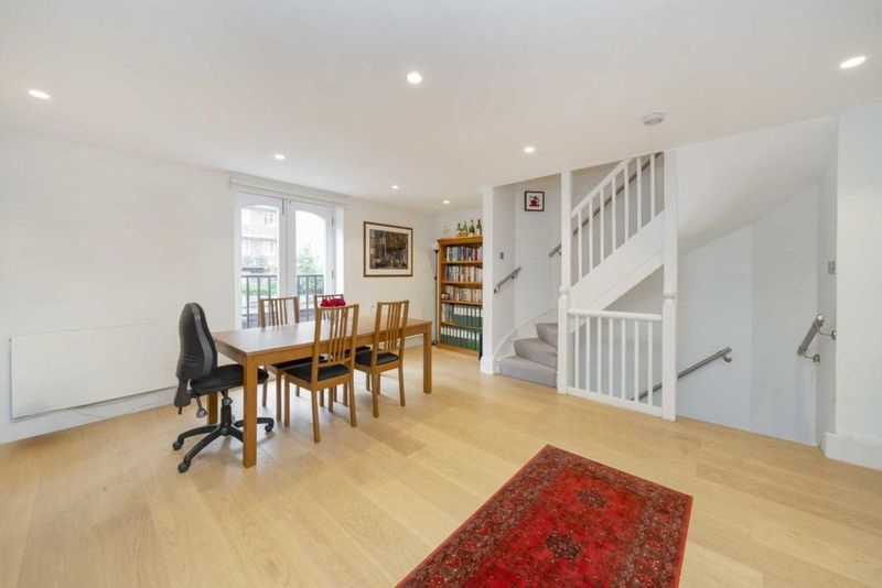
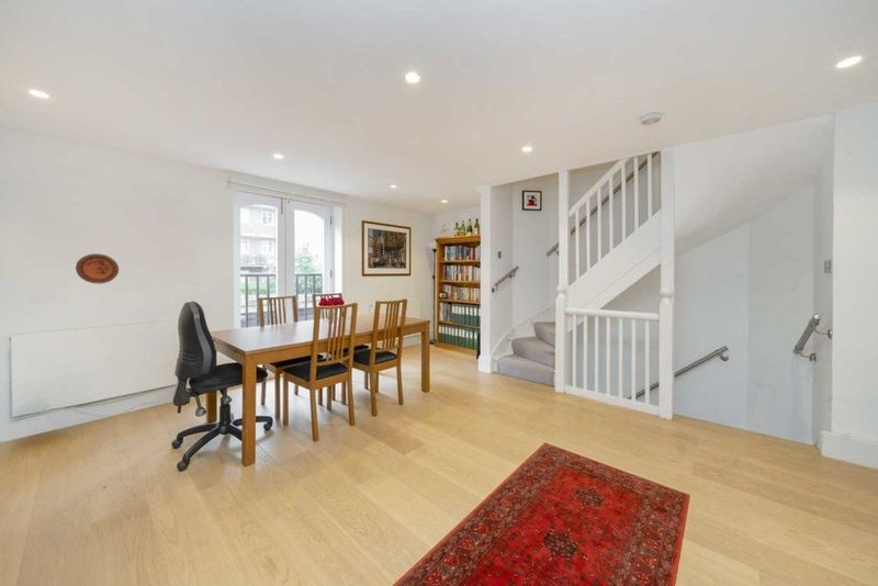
+ decorative plate [75,252,120,284]
